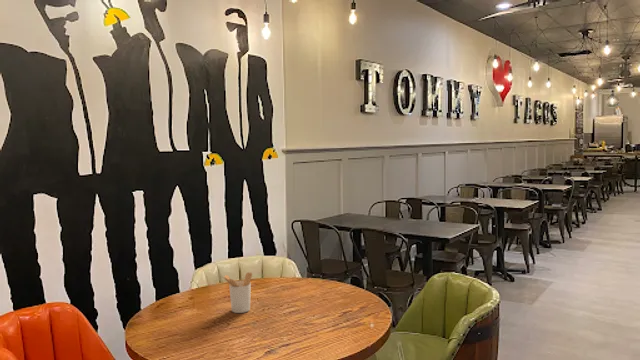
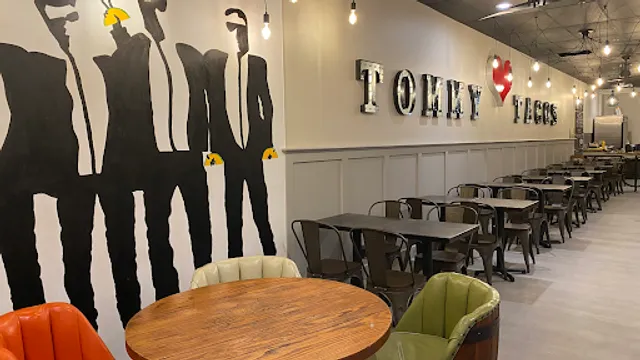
- utensil holder [222,271,253,314]
